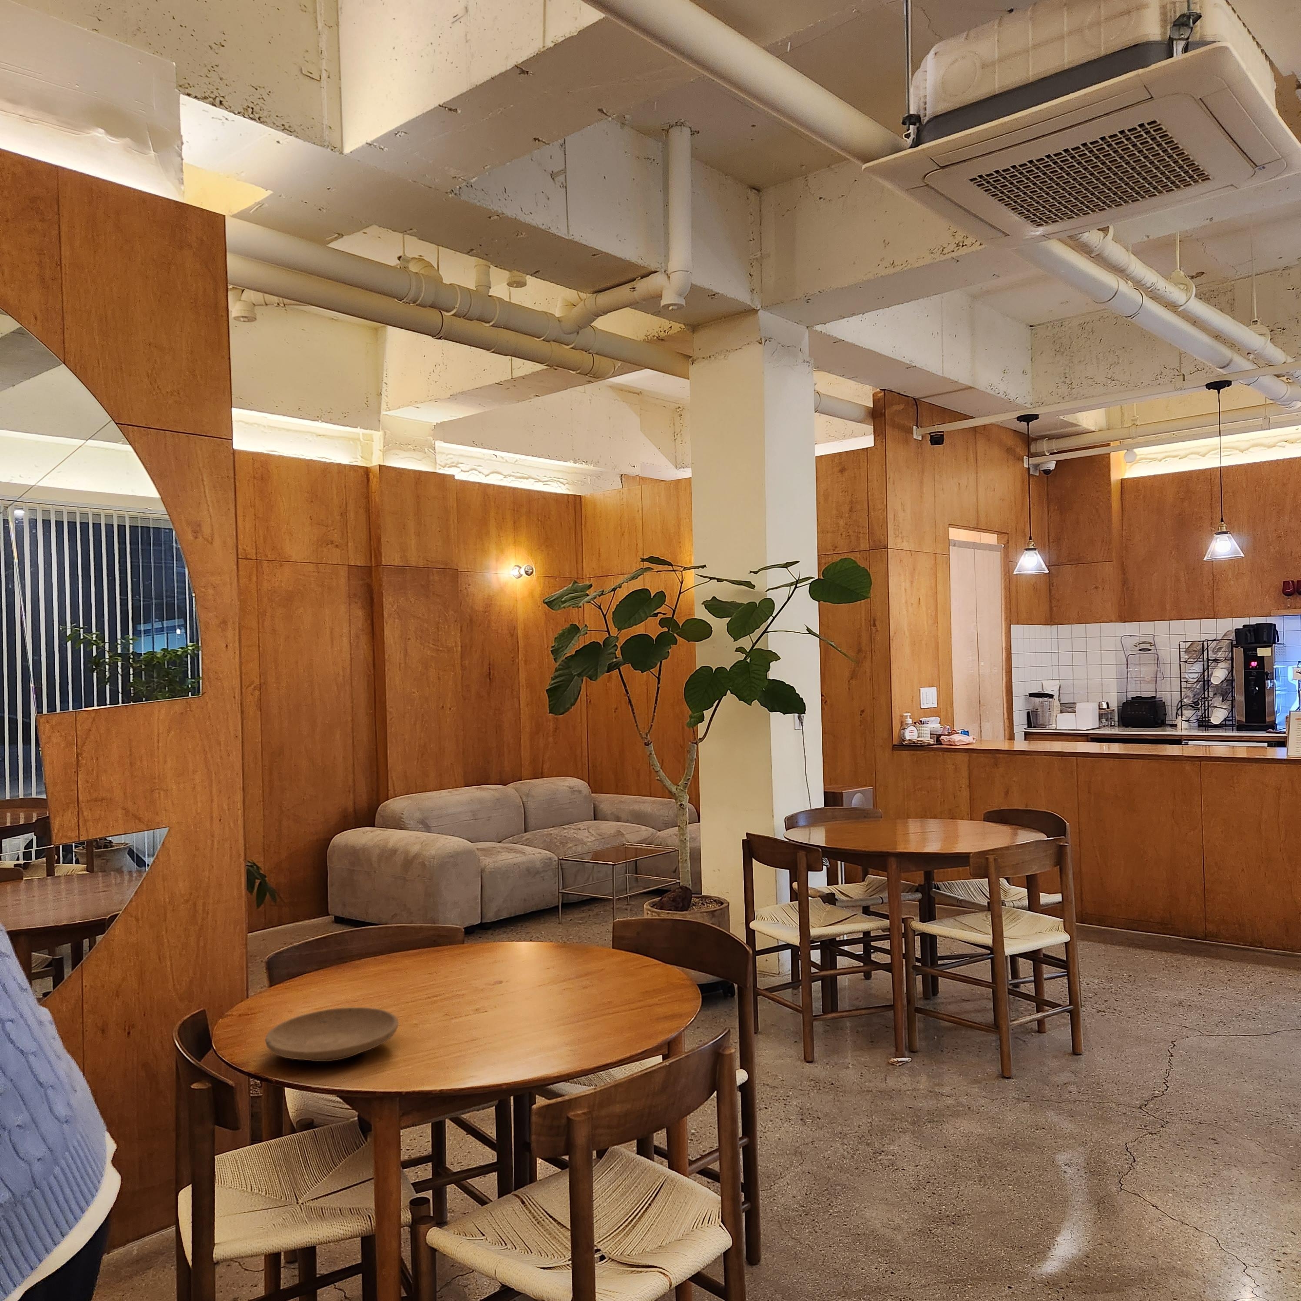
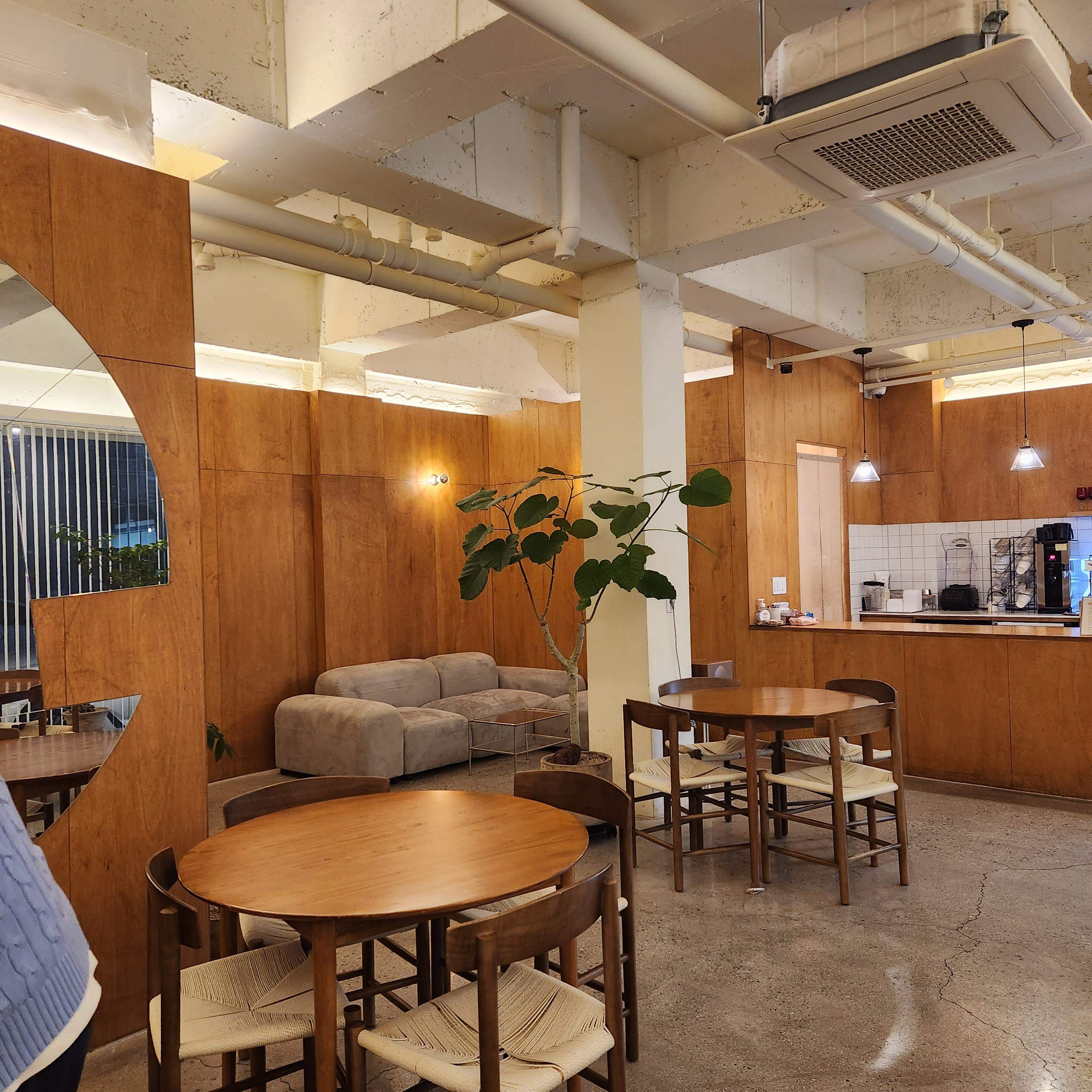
- plate [264,1007,399,1062]
